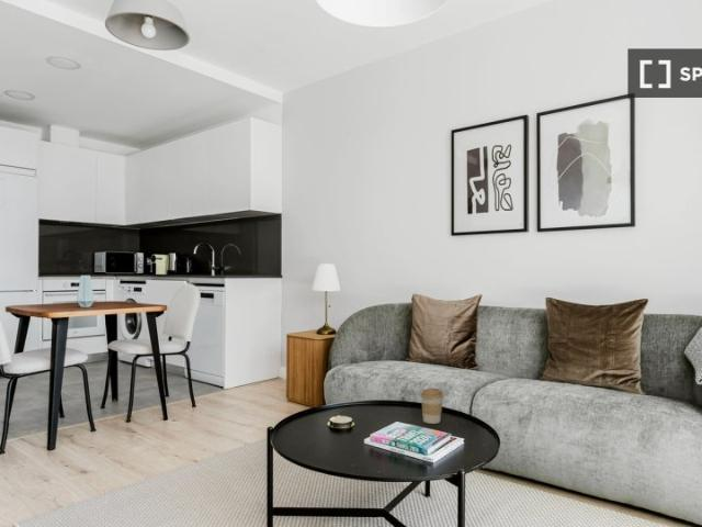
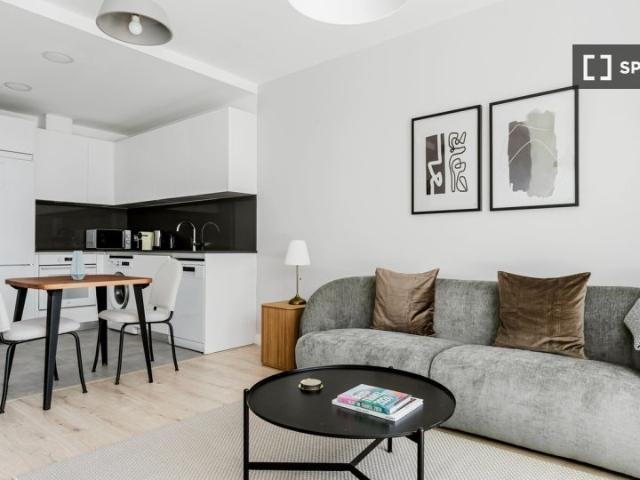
- coffee cup [419,388,444,425]
